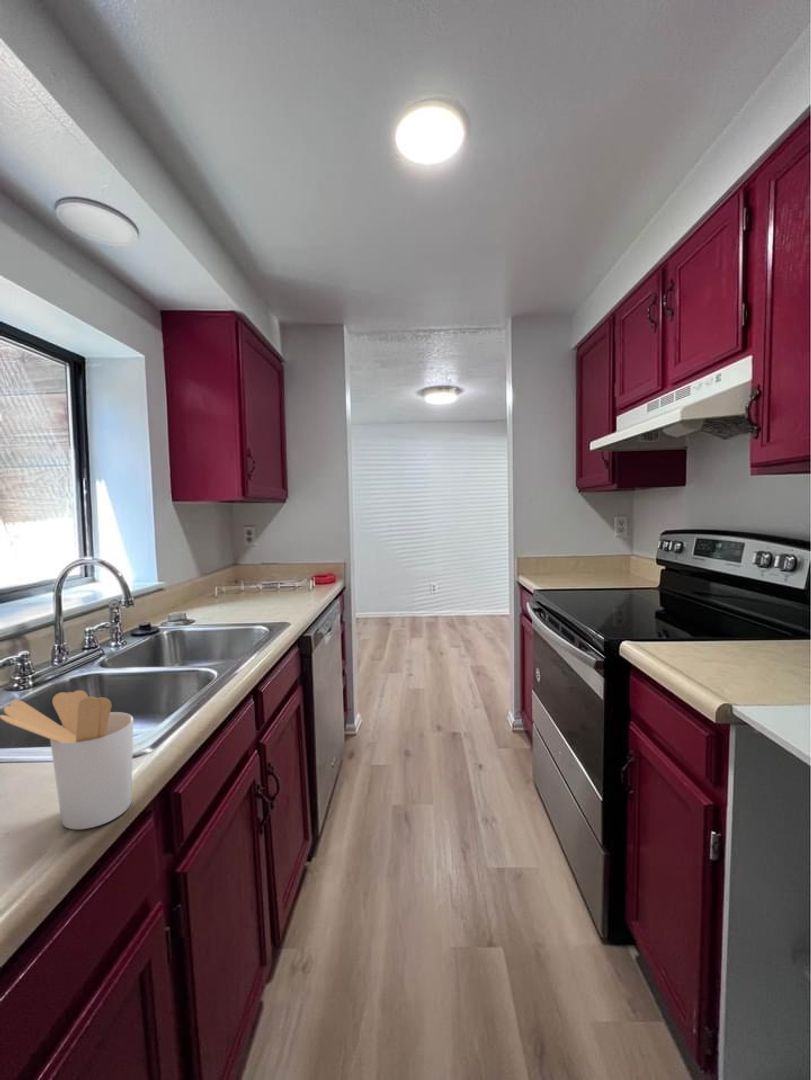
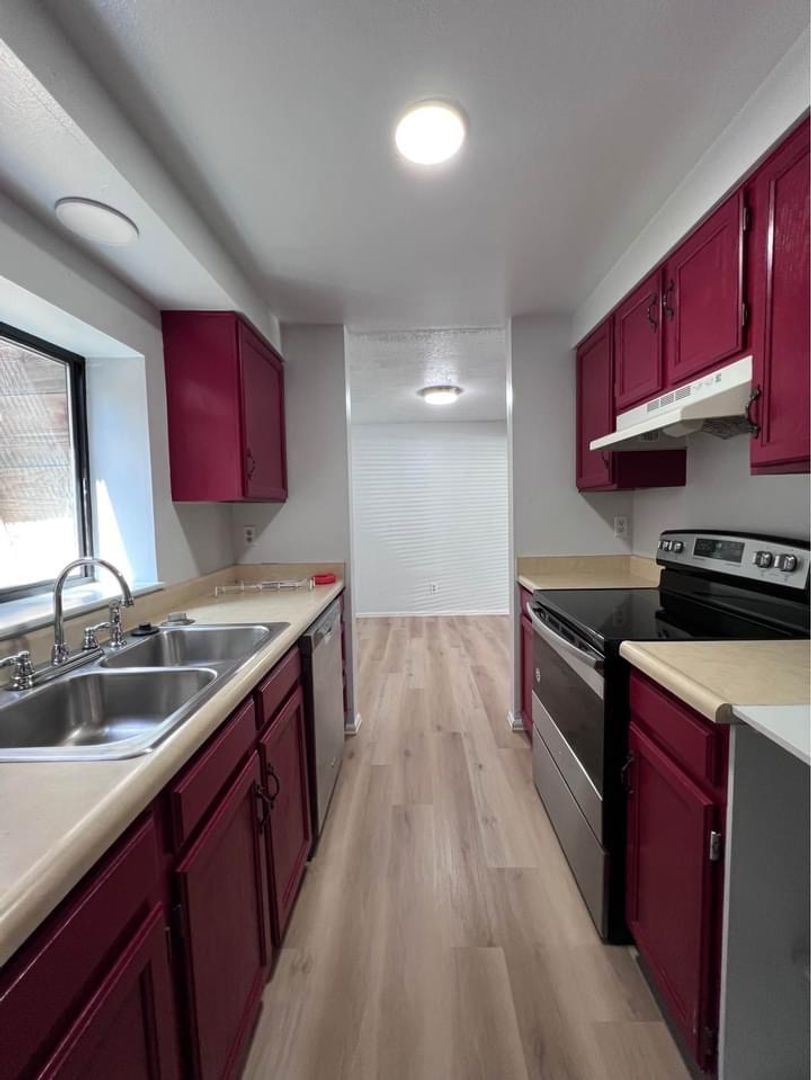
- utensil holder [0,689,134,830]
